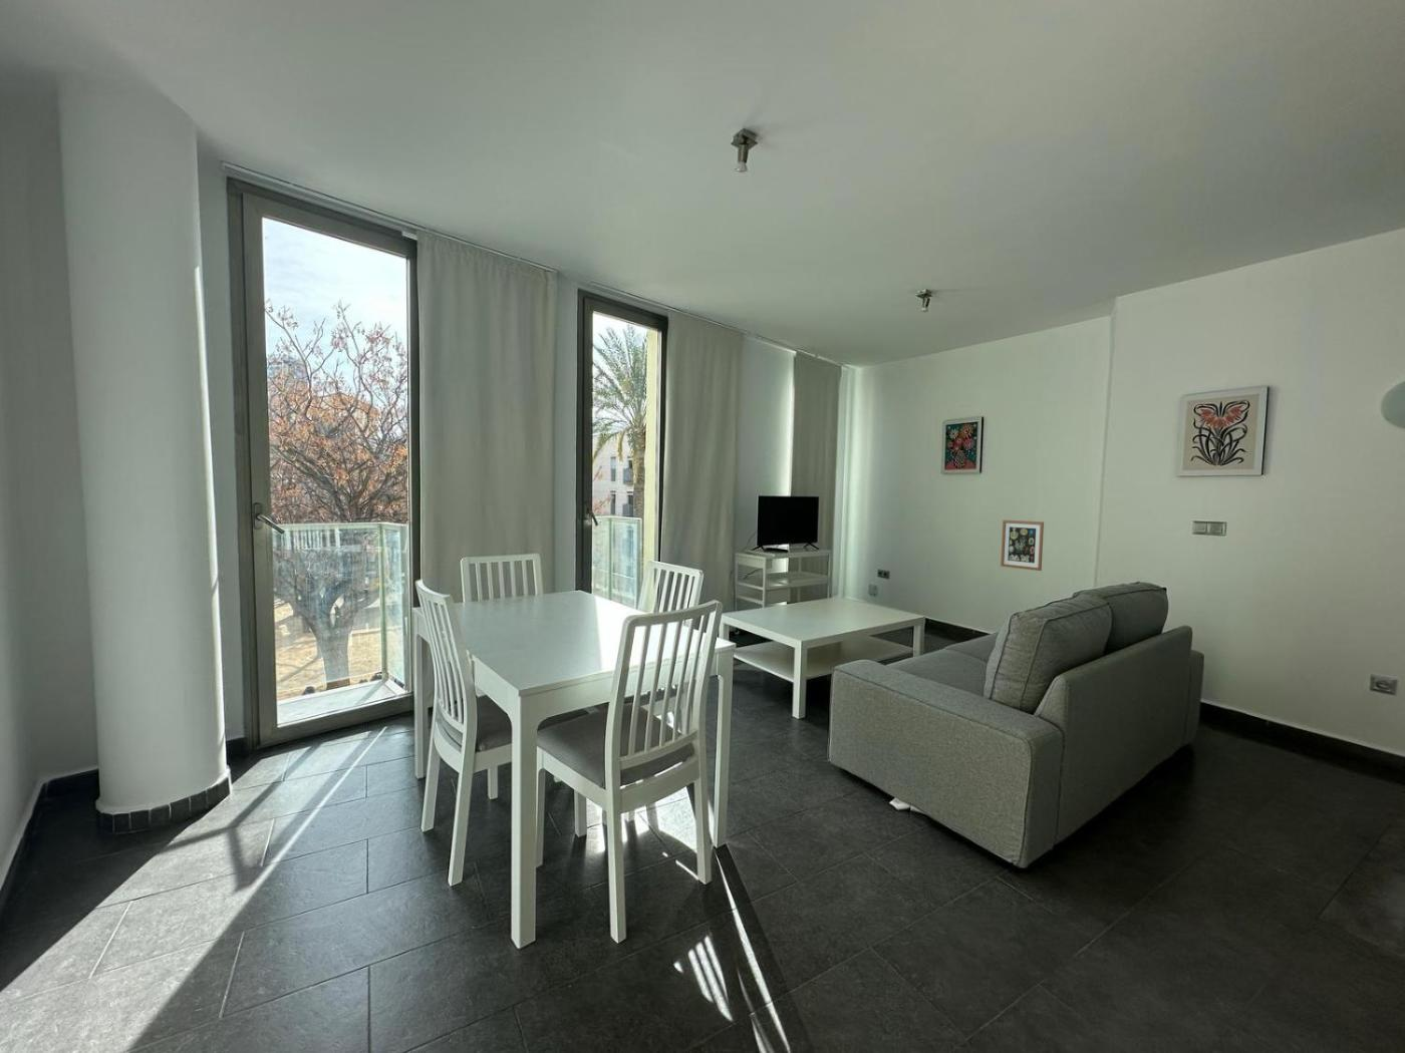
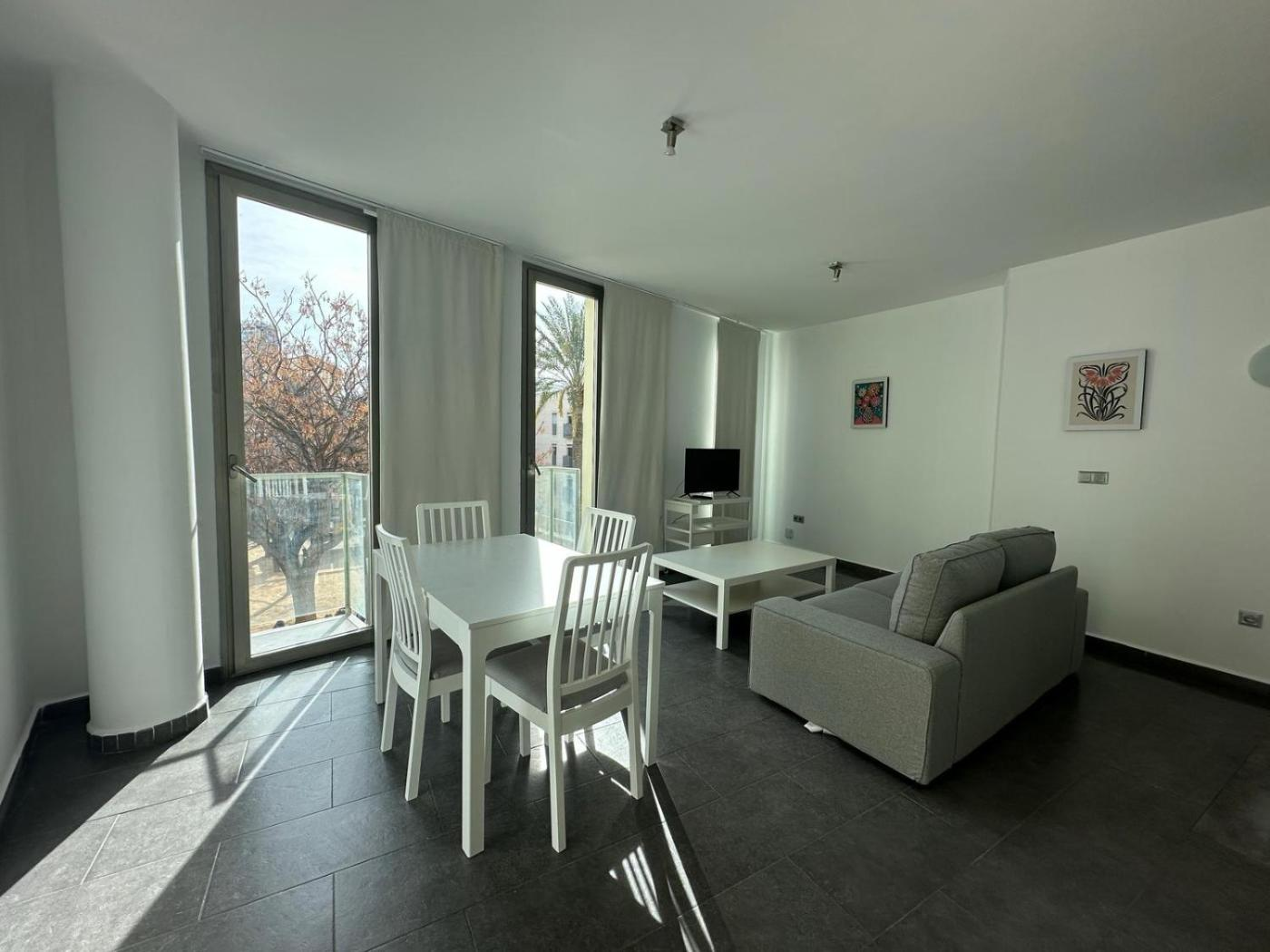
- wall art [1000,520,1044,572]
